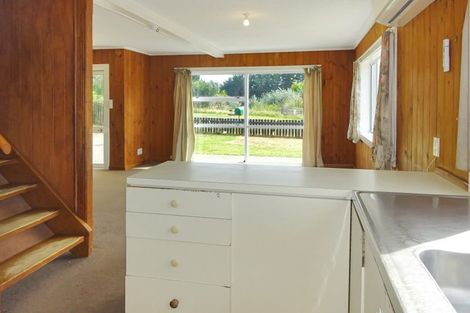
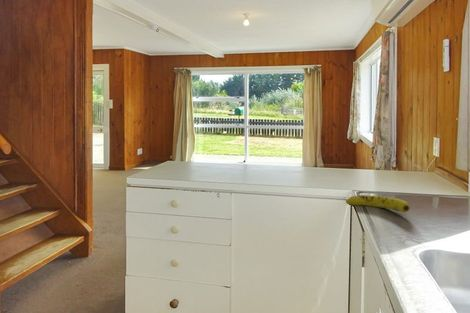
+ fruit [345,194,411,213]
